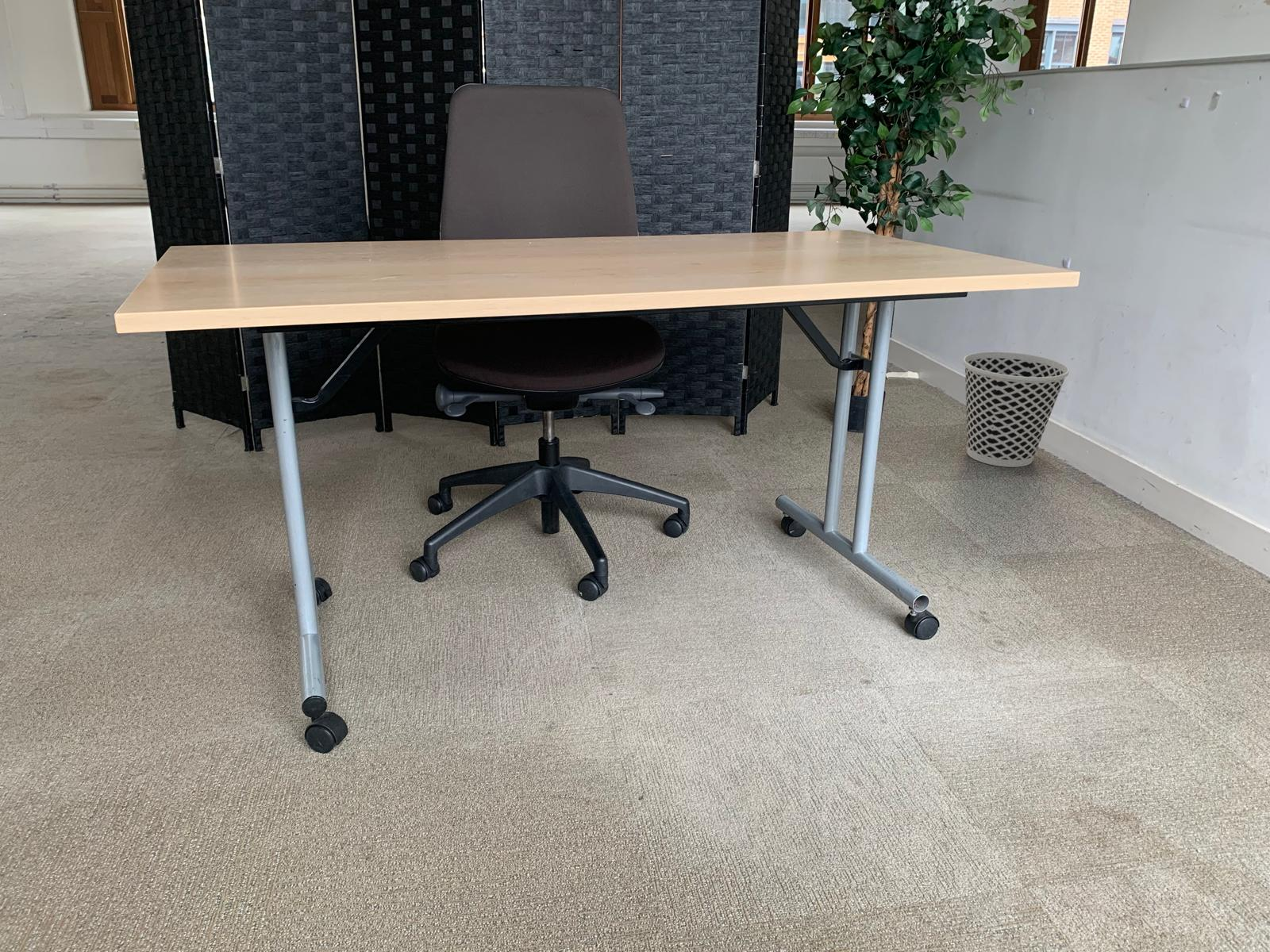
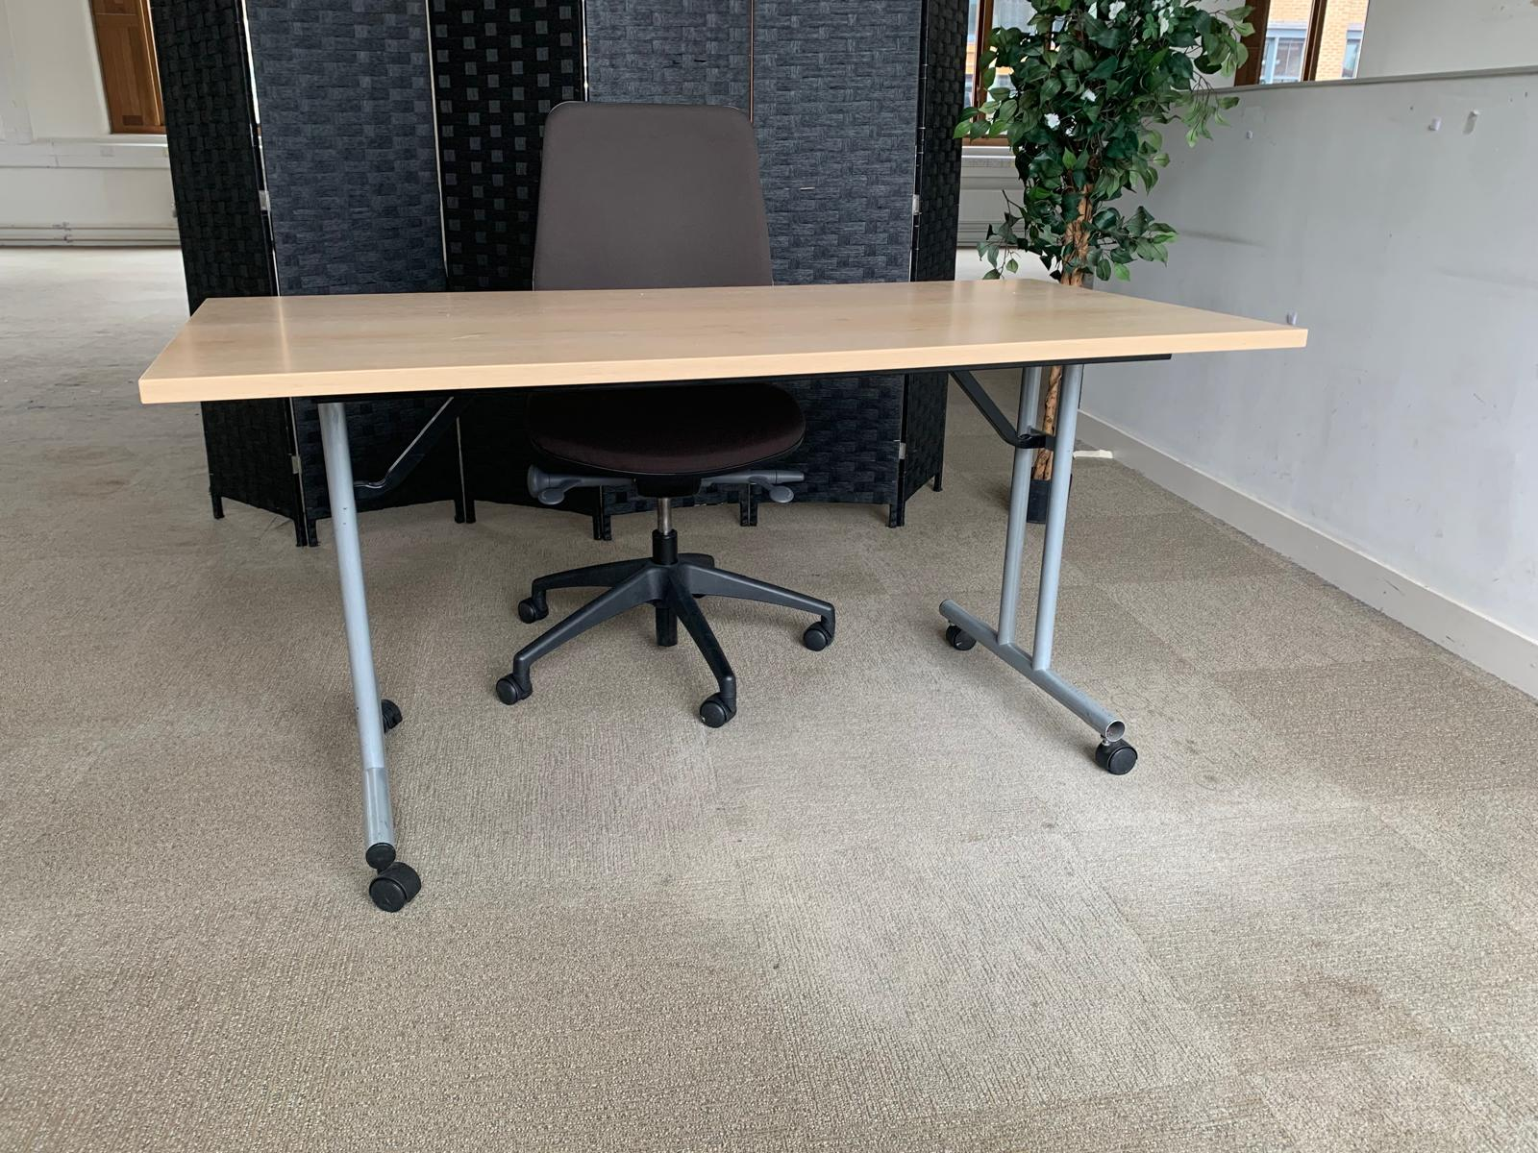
- wastebasket [962,351,1070,468]
